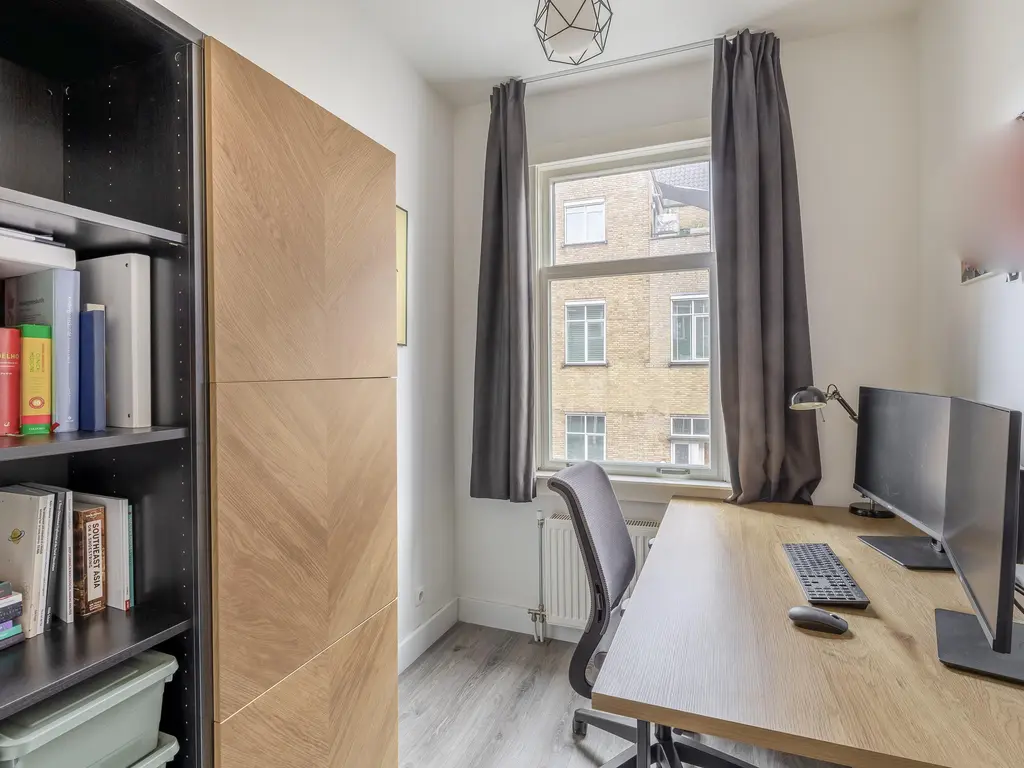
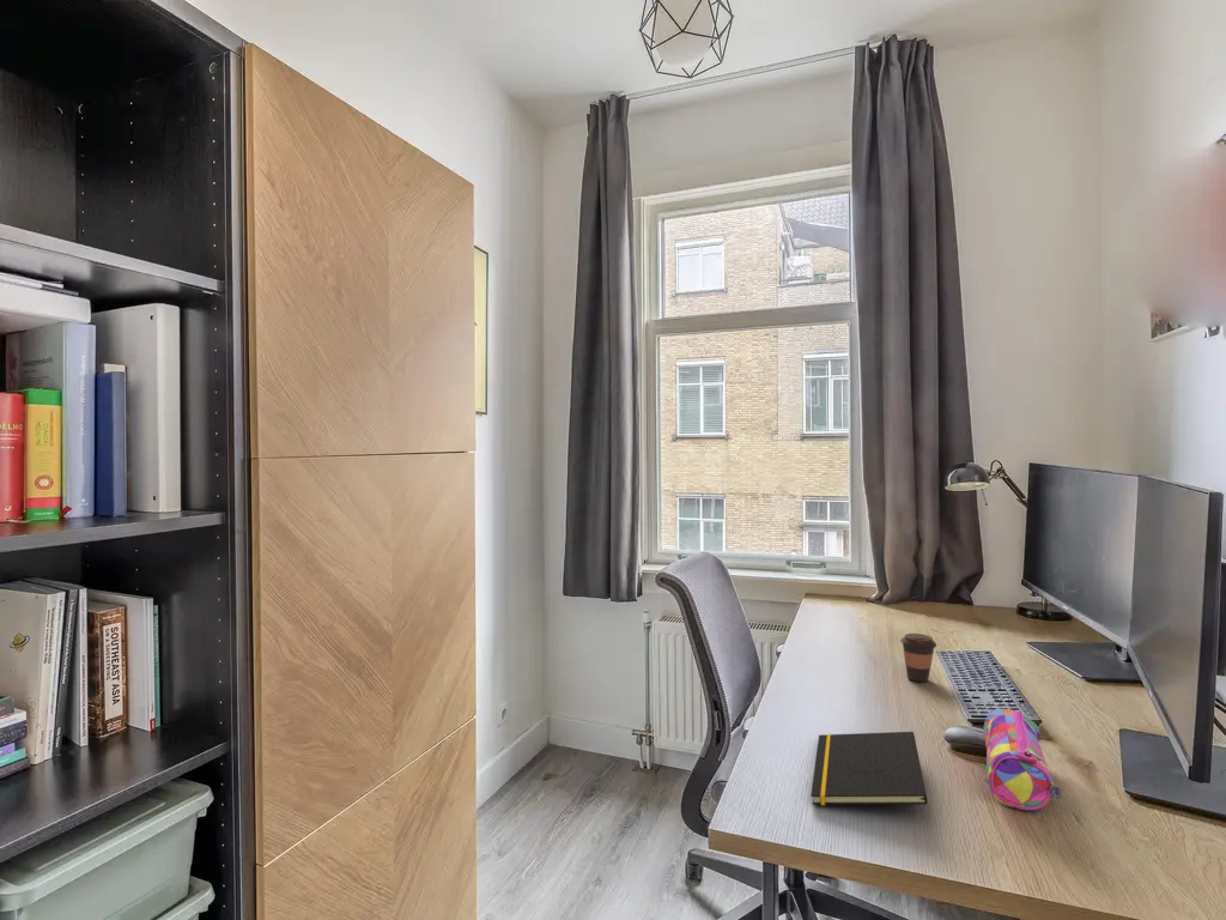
+ notepad [809,731,928,806]
+ pencil case [983,708,1062,811]
+ coffee cup [899,632,937,683]
